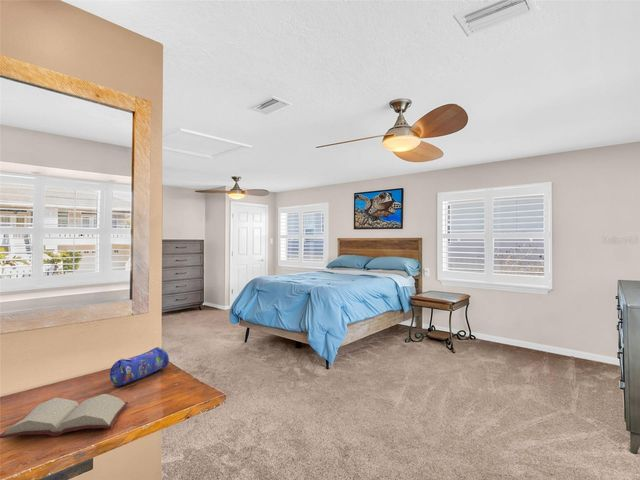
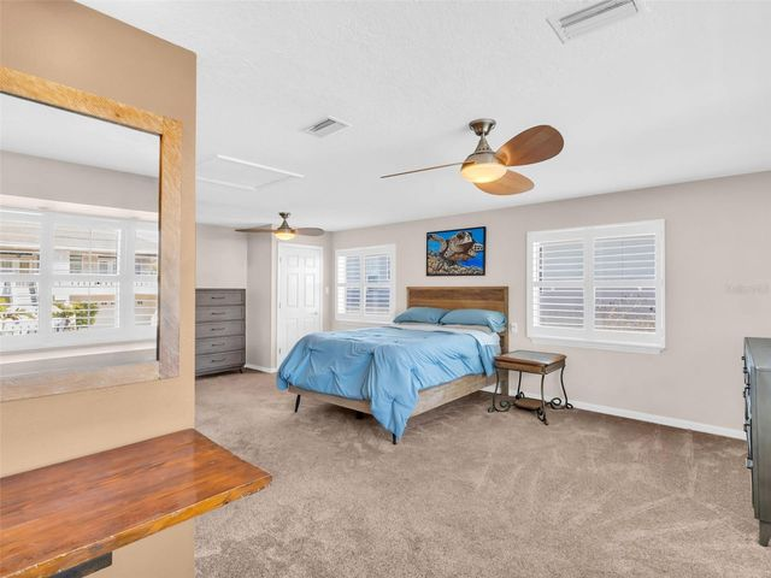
- pencil case [109,346,170,387]
- hardback book [0,393,129,440]
